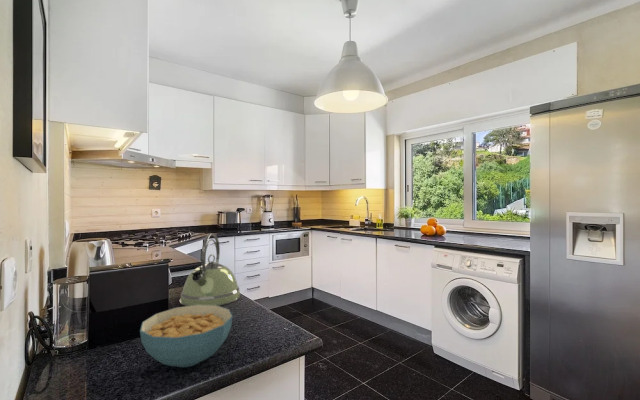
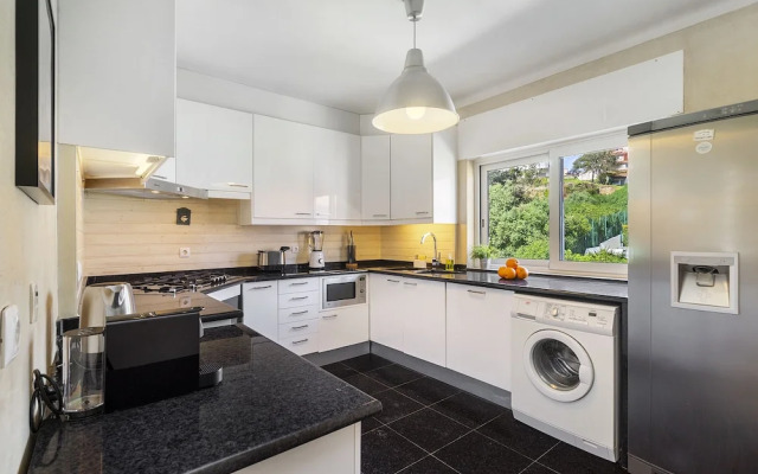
- kettle [179,232,241,307]
- cereal bowl [139,305,234,368]
